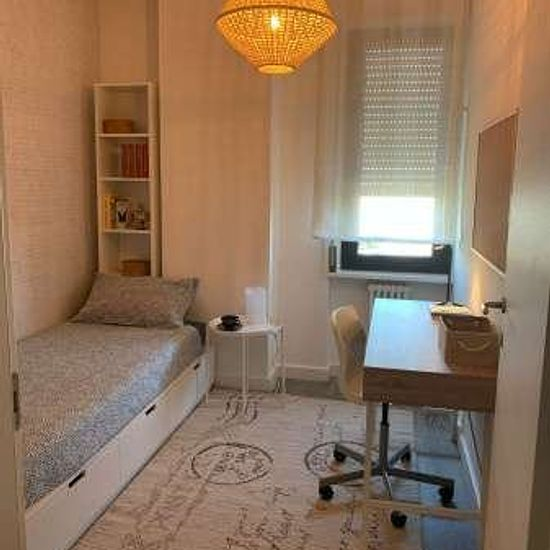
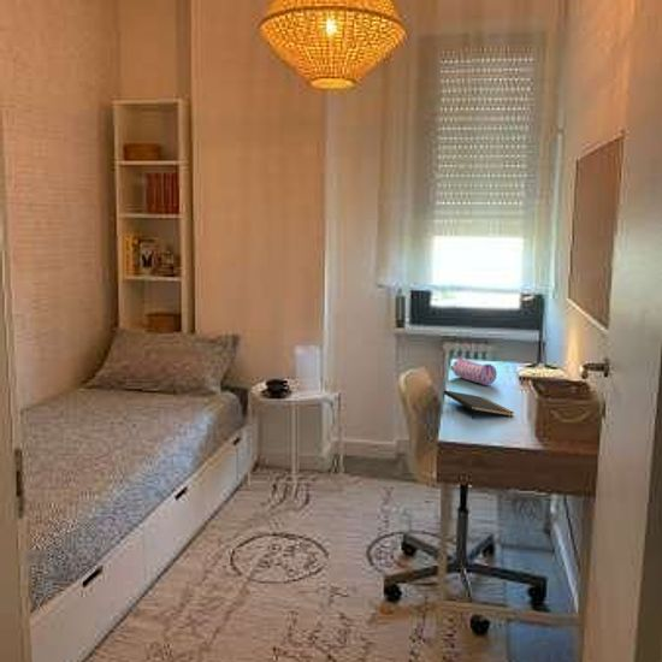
+ notepad [443,389,514,420]
+ pencil case [449,355,498,386]
